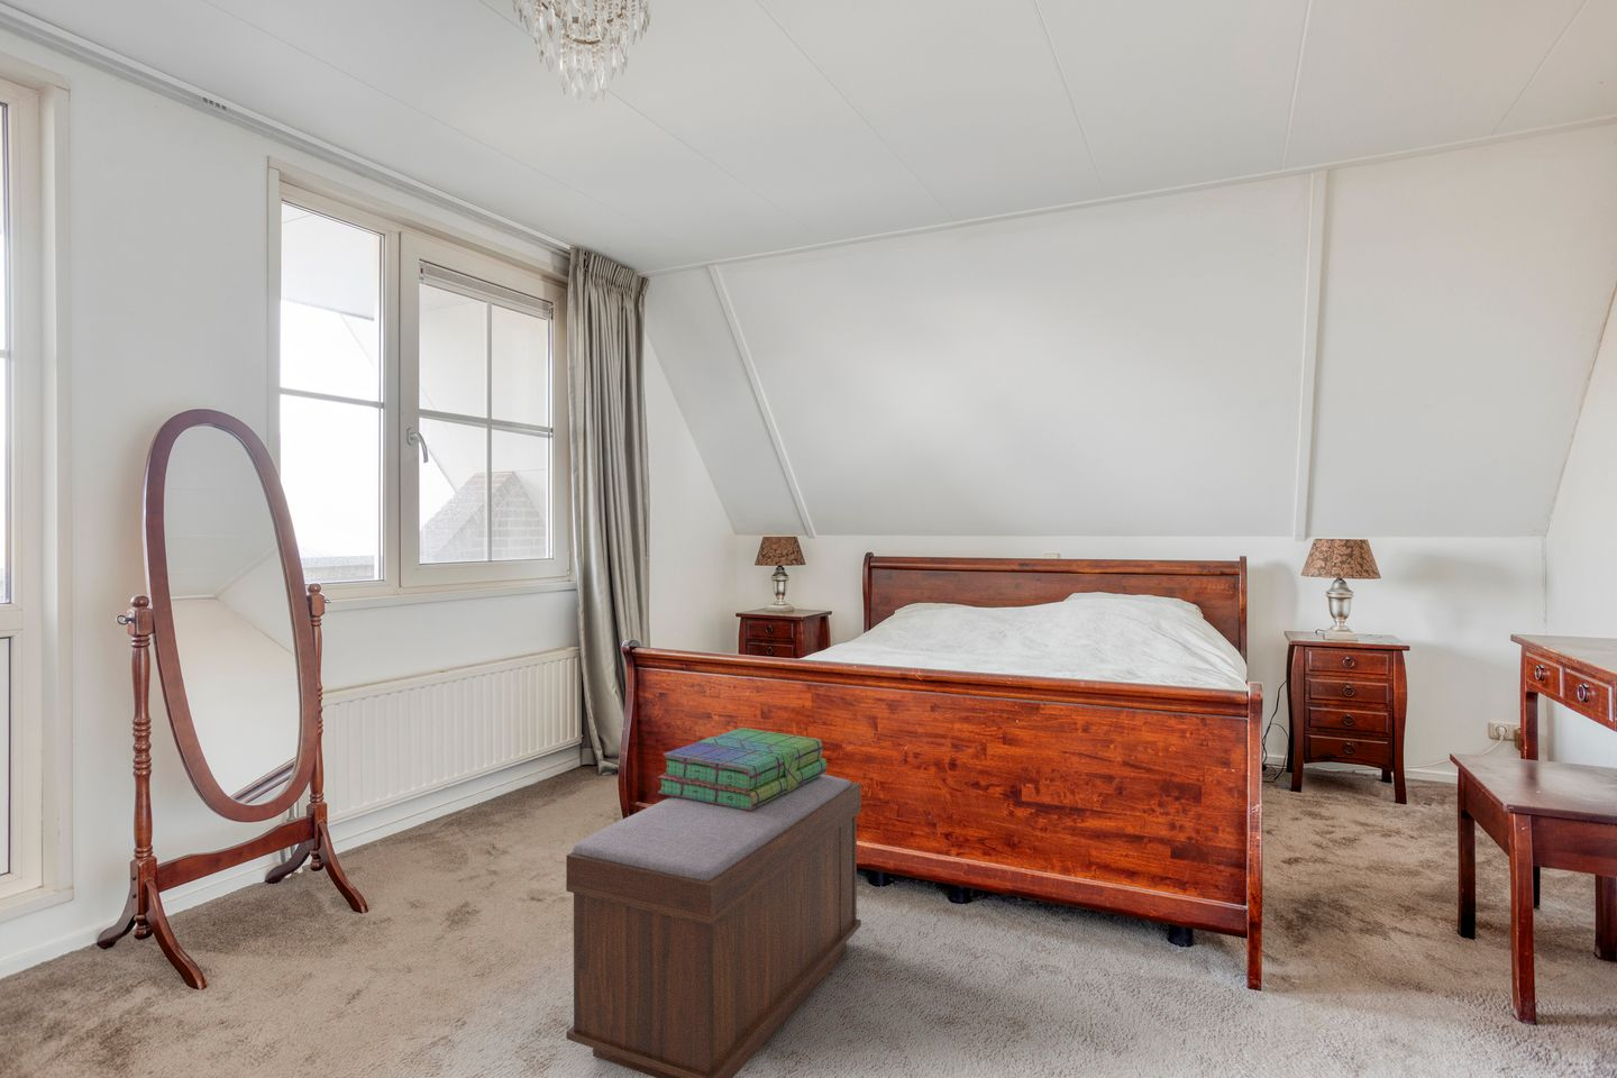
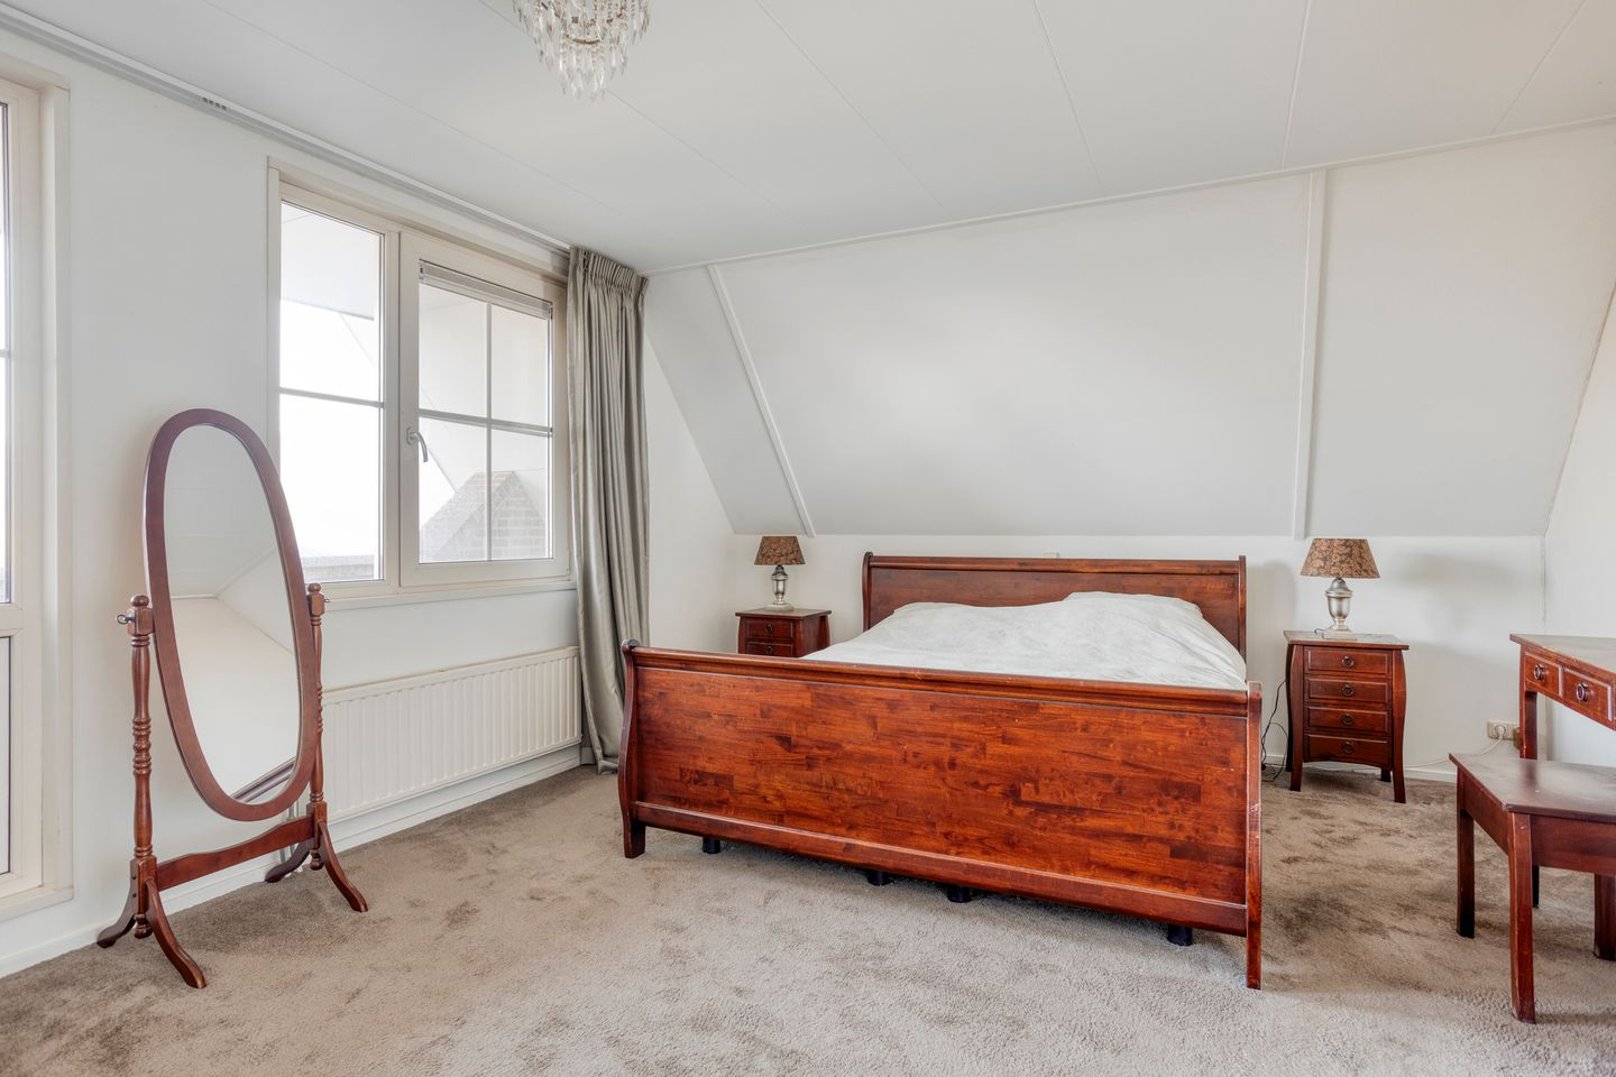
- stack of books [657,727,828,811]
- bench [564,774,863,1078]
